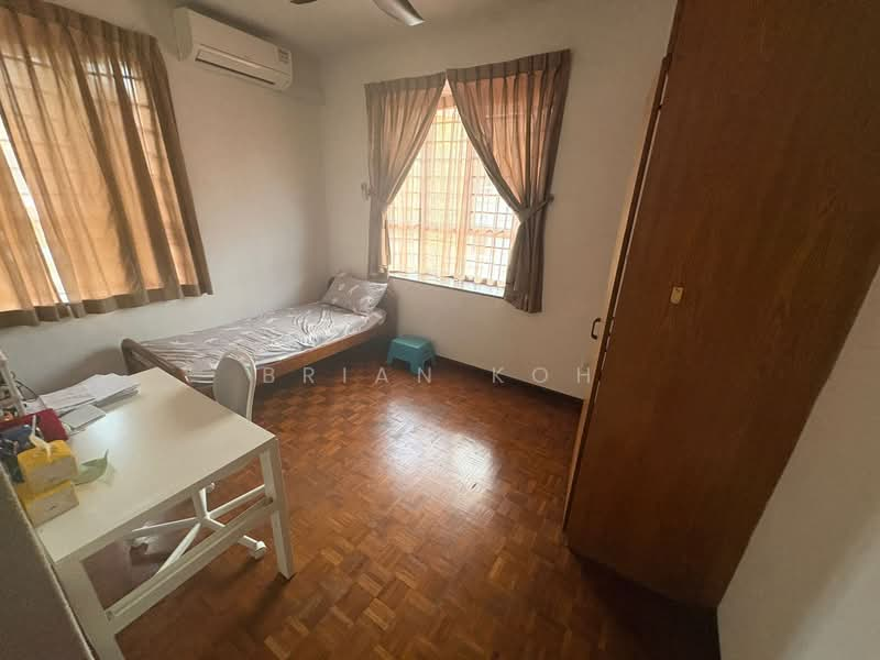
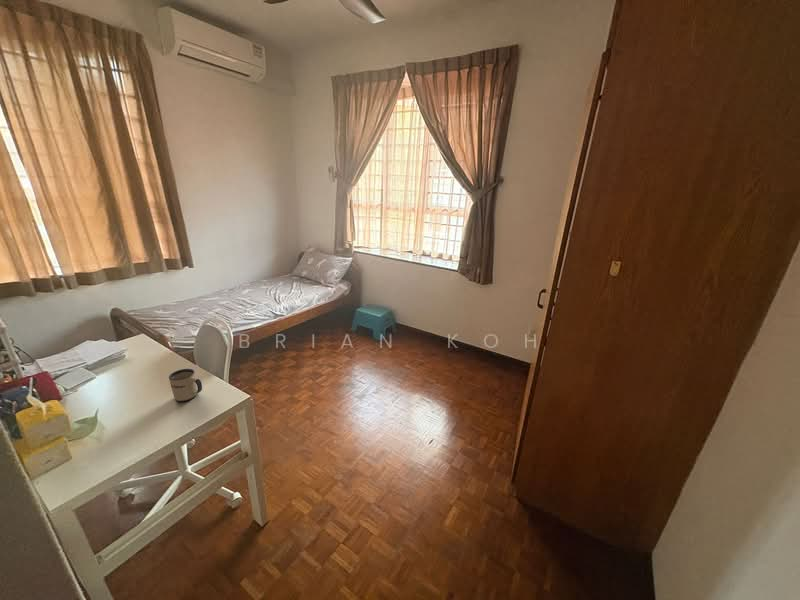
+ mug [168,368,203,403]
